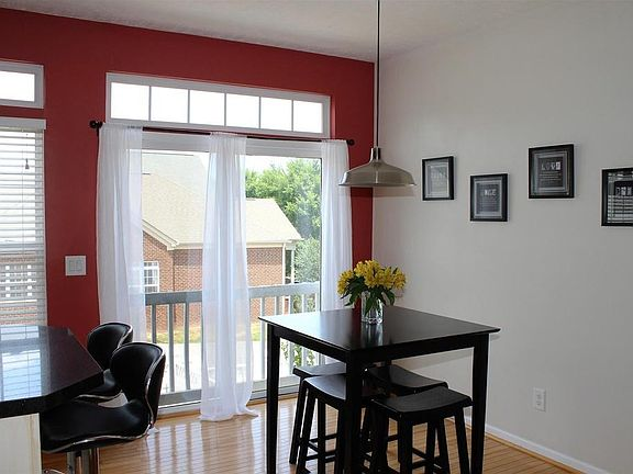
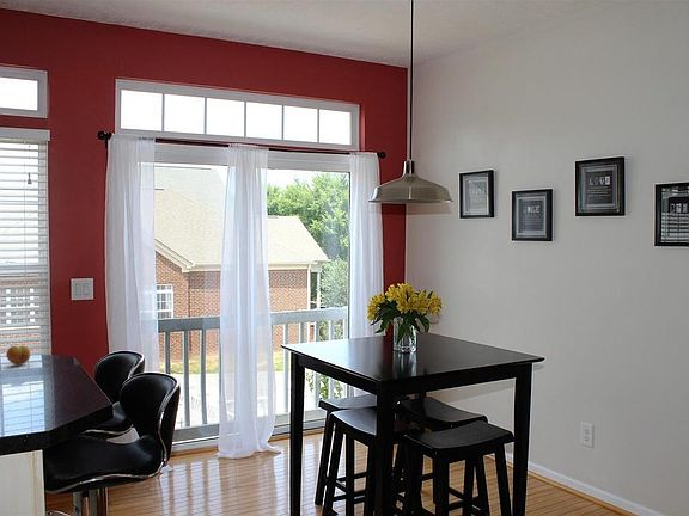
+ fruit [5,344,31,366]
